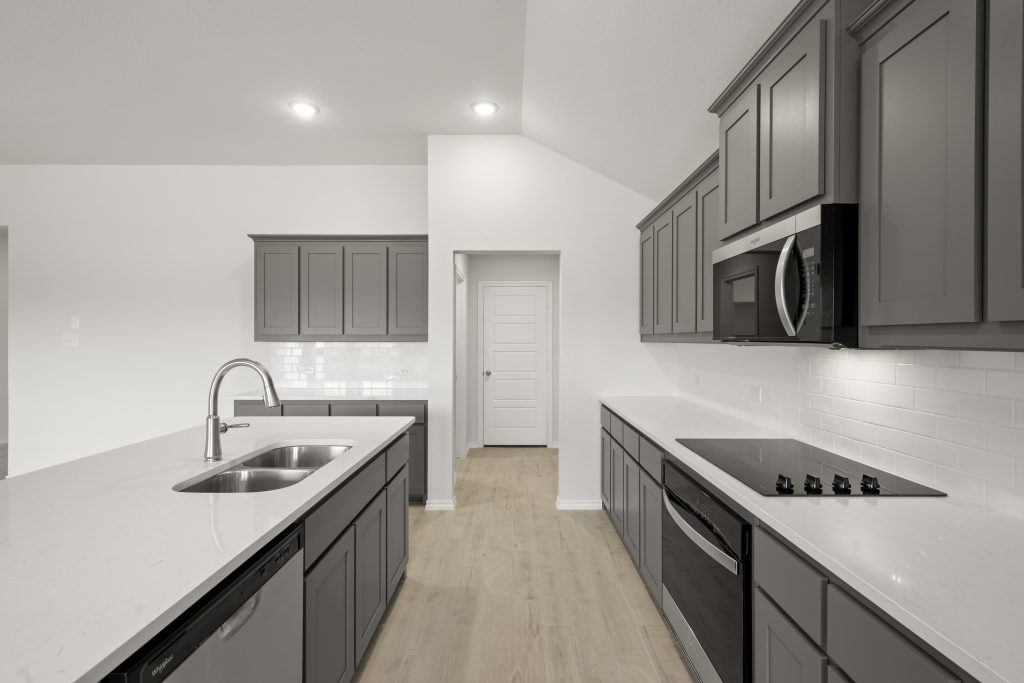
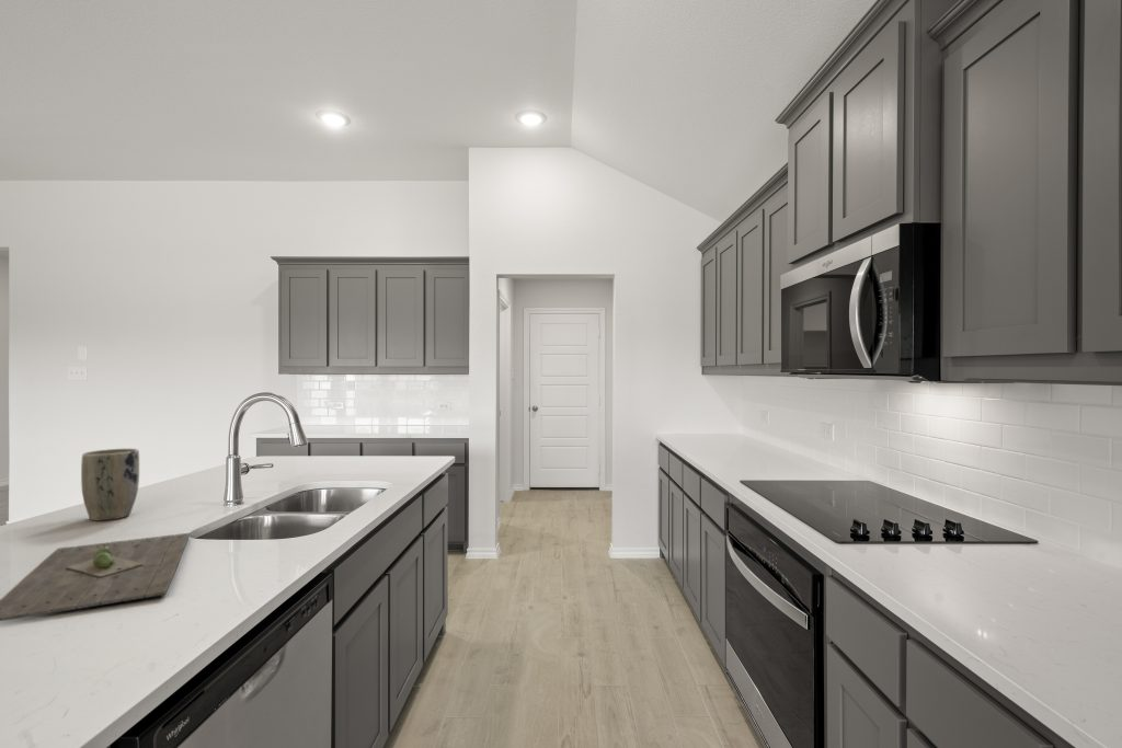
+ plant pot [80,448,140,521]
+ cutting board [0,532,192,622]
